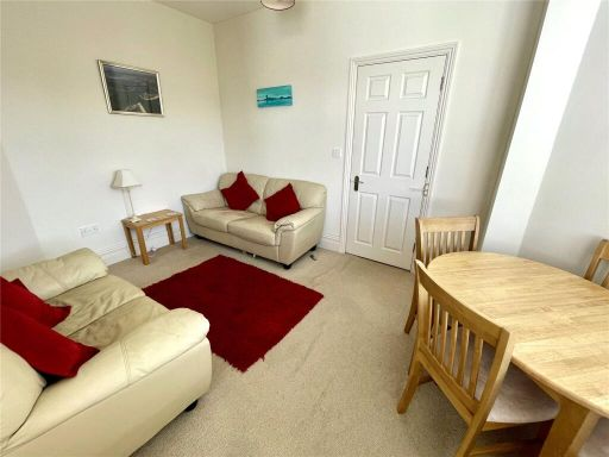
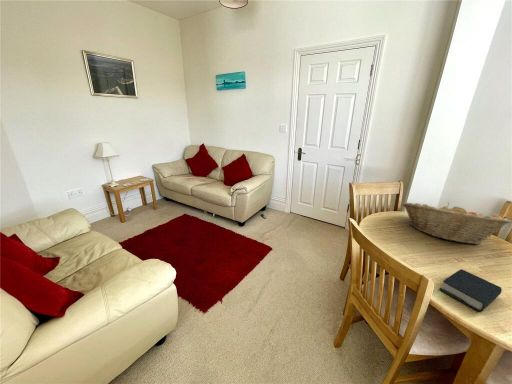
+ fruit basket [401,201,512,245]
+ book [438,268,503,313]
